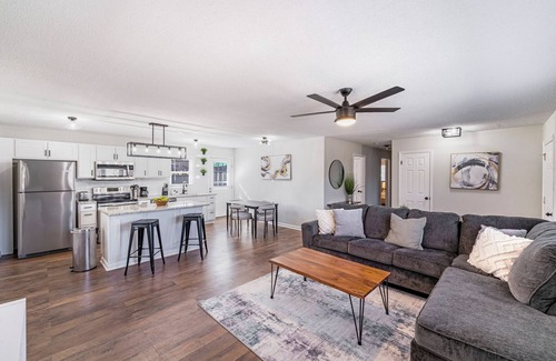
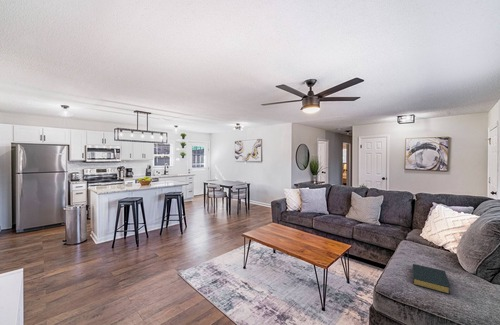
+ hardback book [412,263,451,295]
